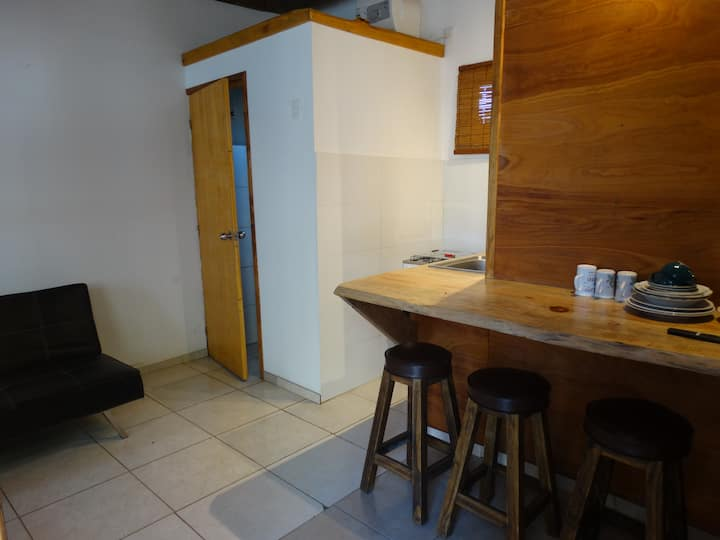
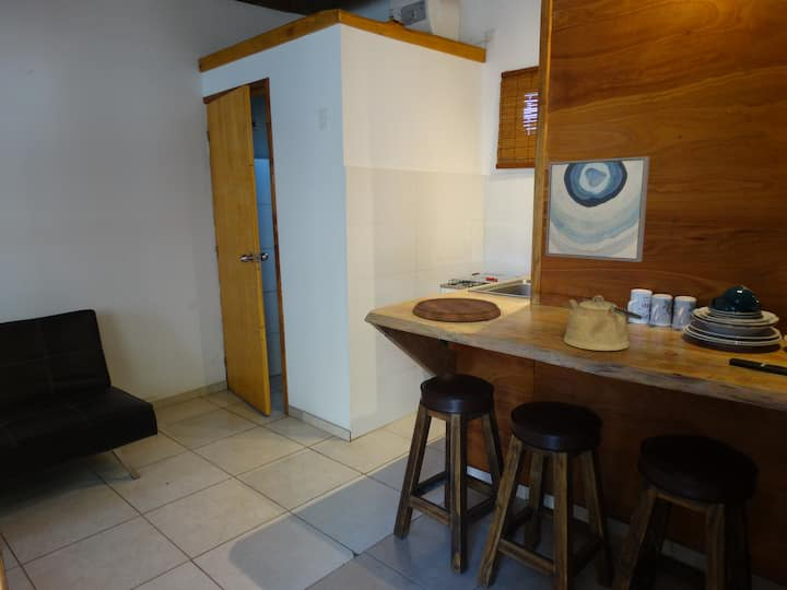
+ kettle [563,294,643,352]
+ cutting board [412,297,502,322]
+ wall art [544,155,650,263]
